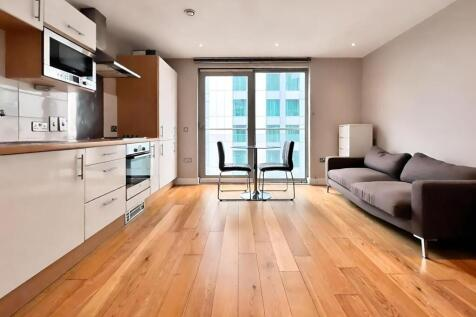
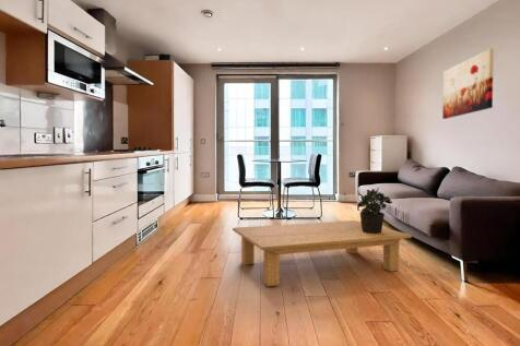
+ wall art [441,47,495,120]
+ coffee table [232,219,413,287]
+ potted plant [356,187,393,234]
